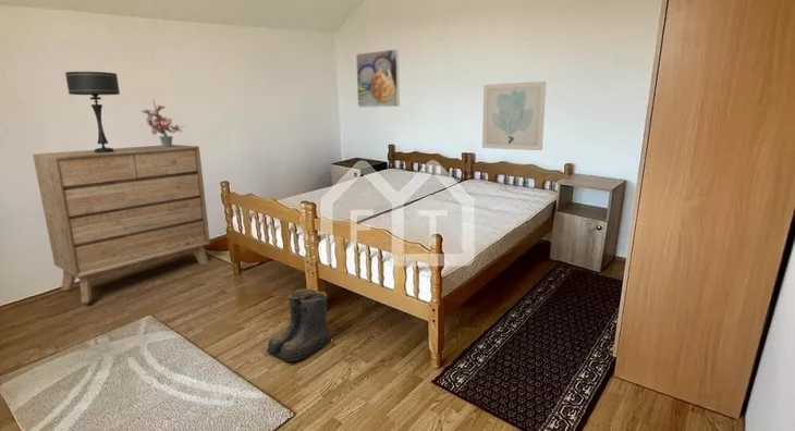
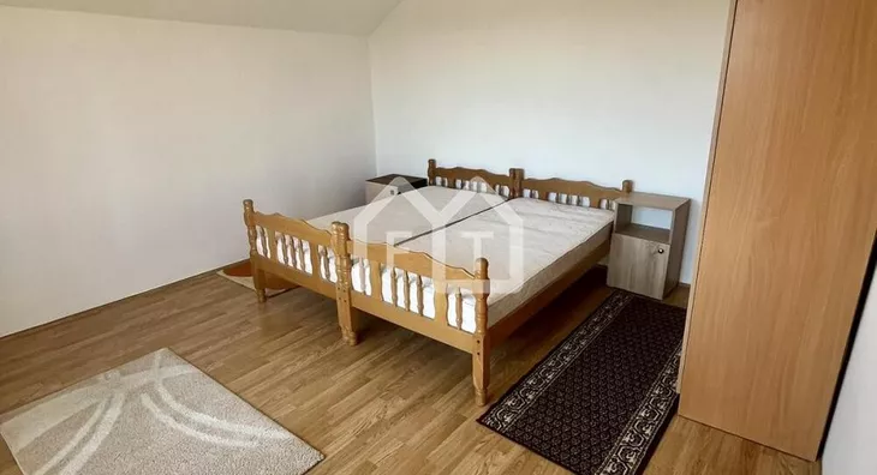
- wall art [481,81,547,151]
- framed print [355,48,401,109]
- dresser [32,144,211,304]
- boots [266,288,330,362]
- table lamp [64,71,121,152]
- potted plant [140,100,187,148]
